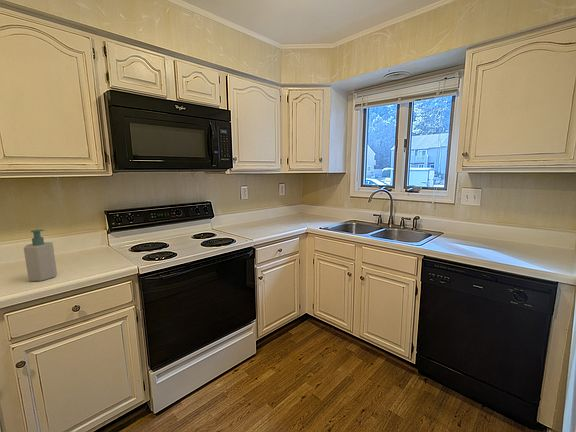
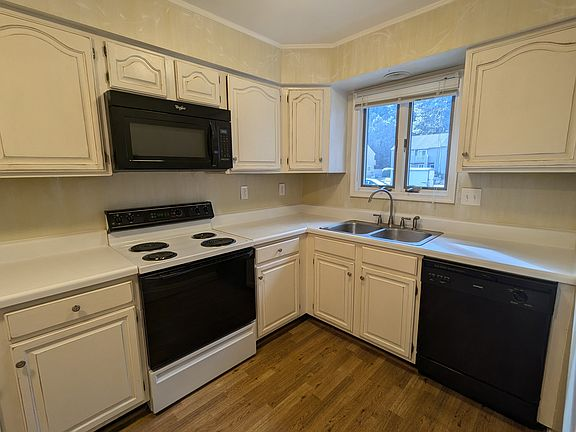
- soap bottle [23,229,58,282]
